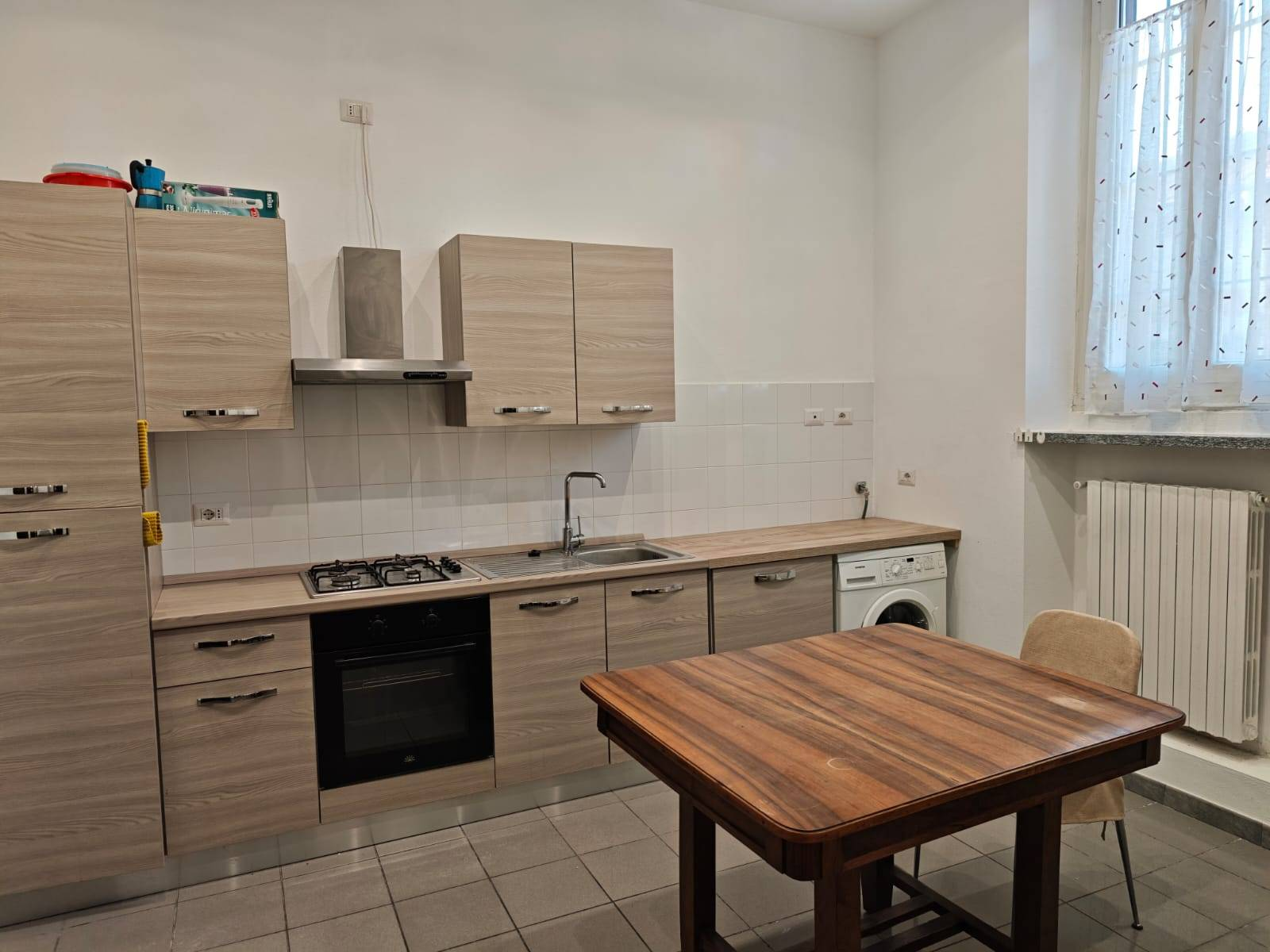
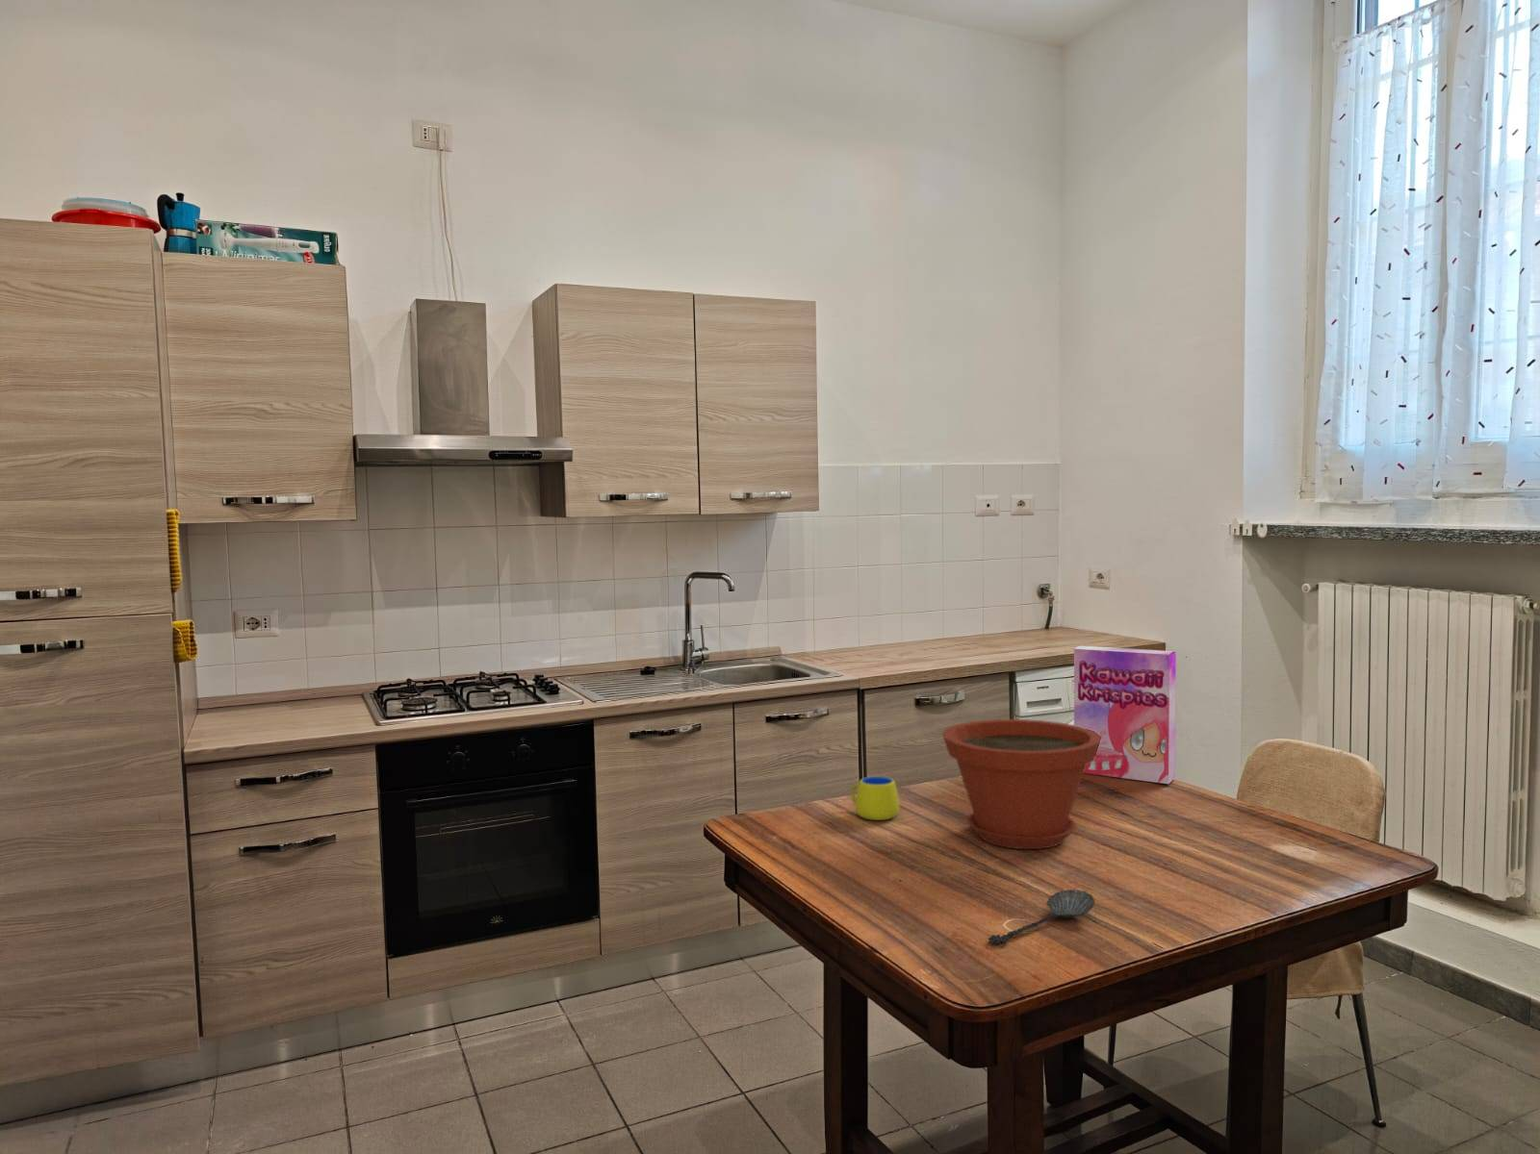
+ mug [850,775,901,822]
+ cereal box [1073,645,1177,784]
+ plant pot [941,719,1101,850]
+ spoon [987,889,1095,944]
